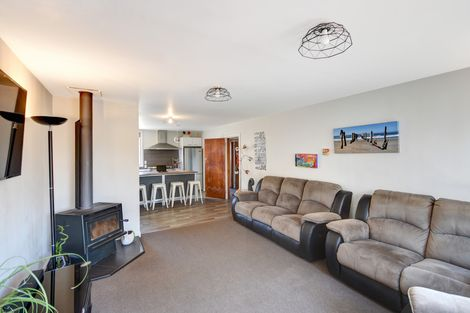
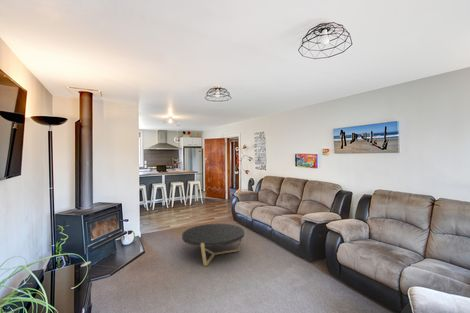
+ coffee table [181,223,246,267]
